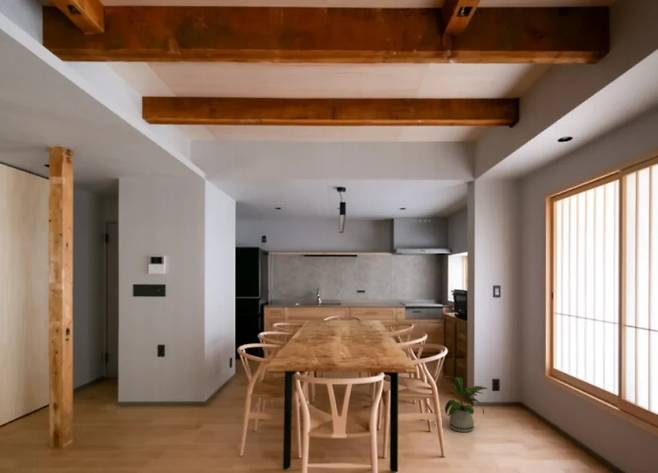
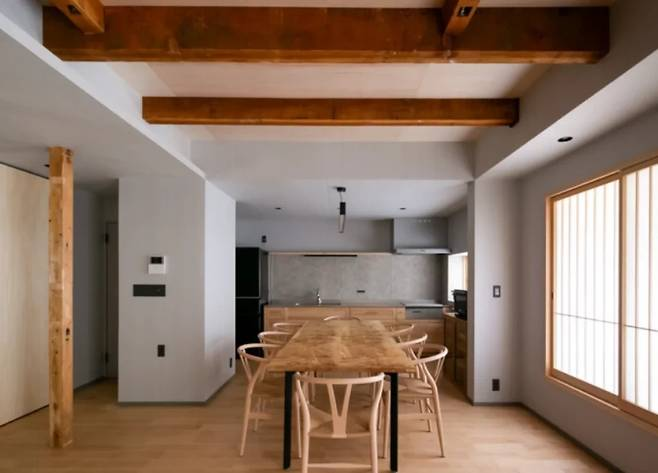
- house plant [441,375,489,434]
